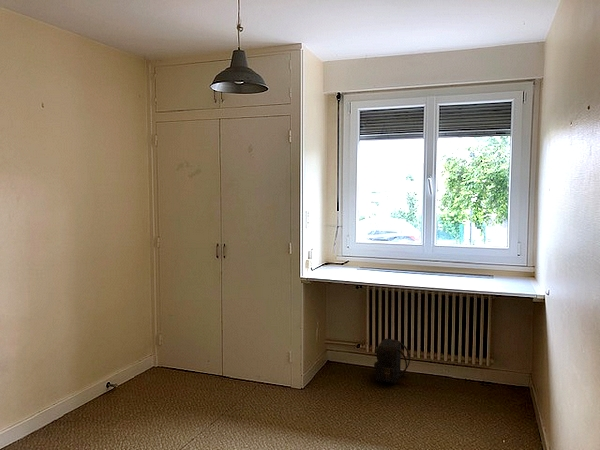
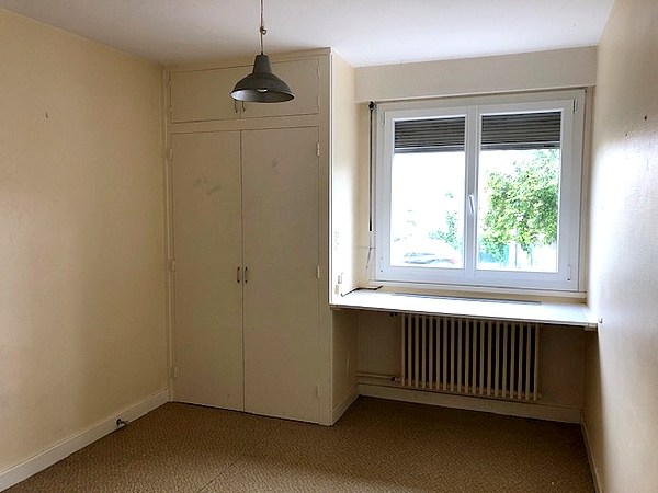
- backpack [373,338,411,385]
